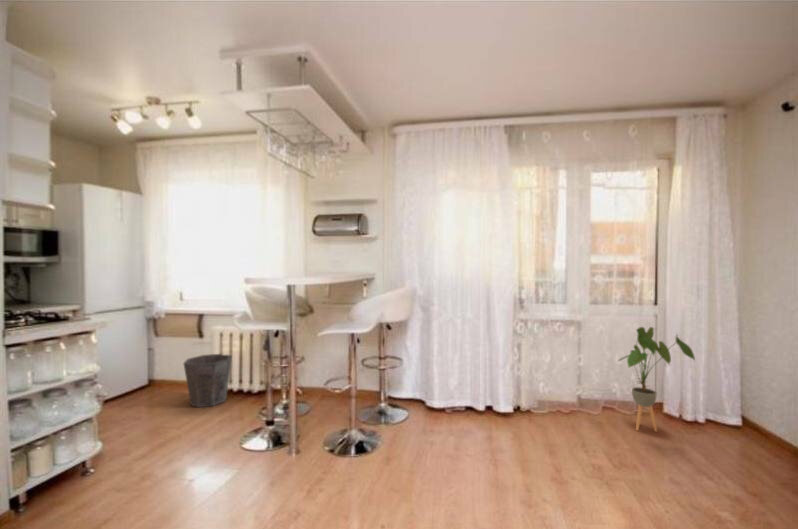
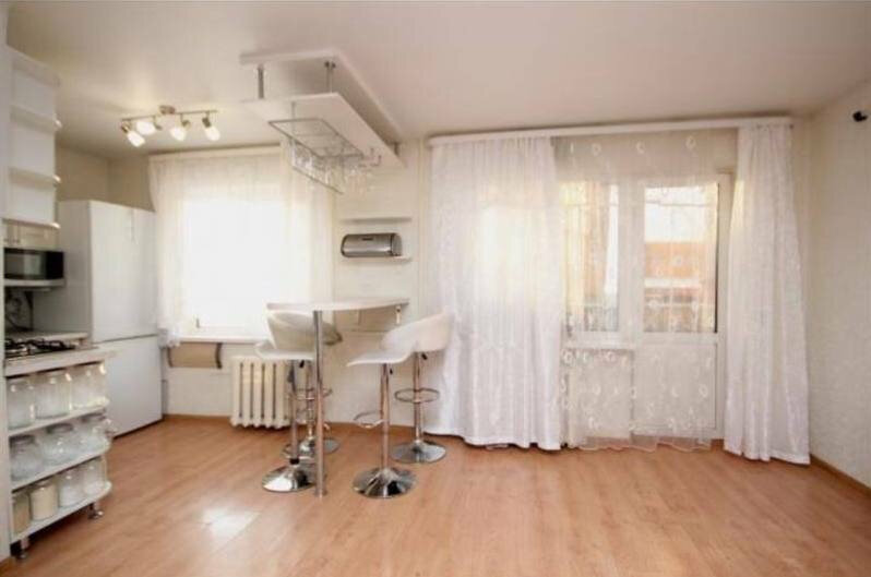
- house plant [617,326,696,433]
- waste bin [182,353,233,409]
